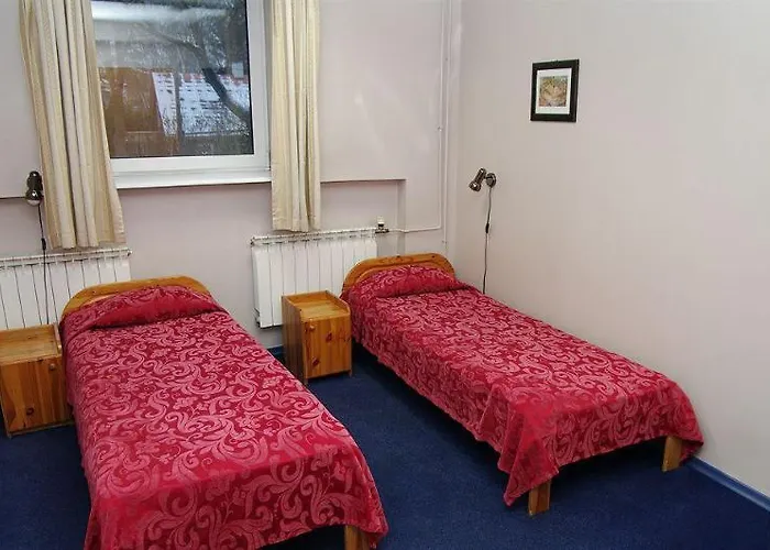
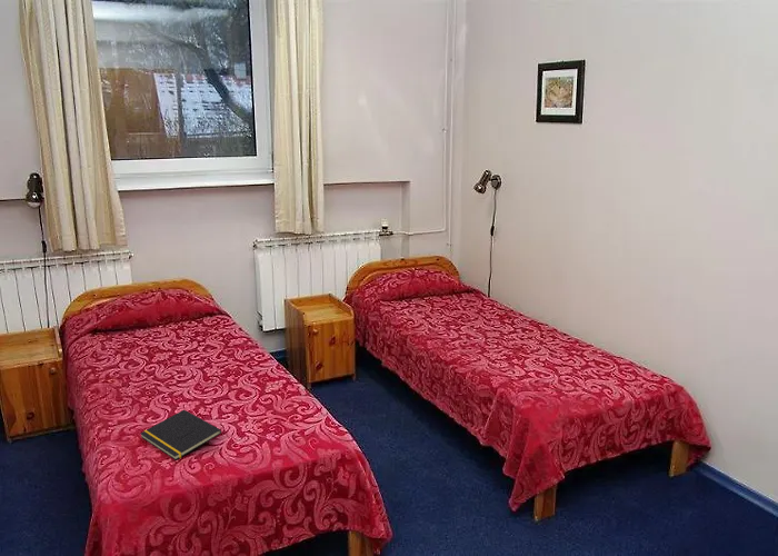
+ notepad [139,409,222,461]
